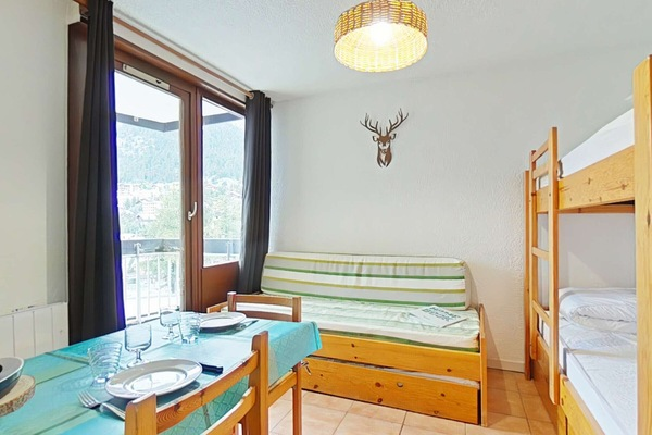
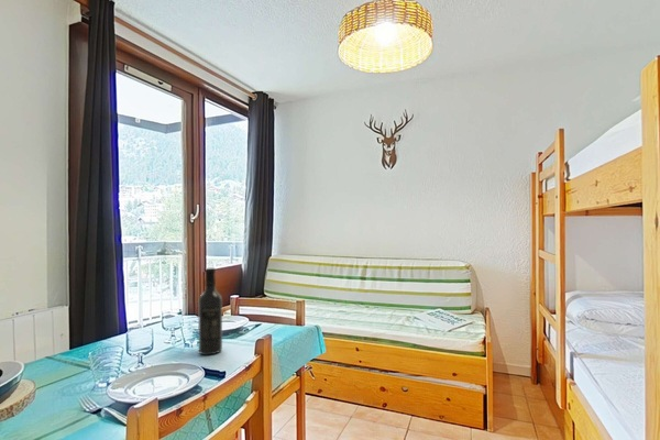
+ wine bottle [197,267,223,356]
